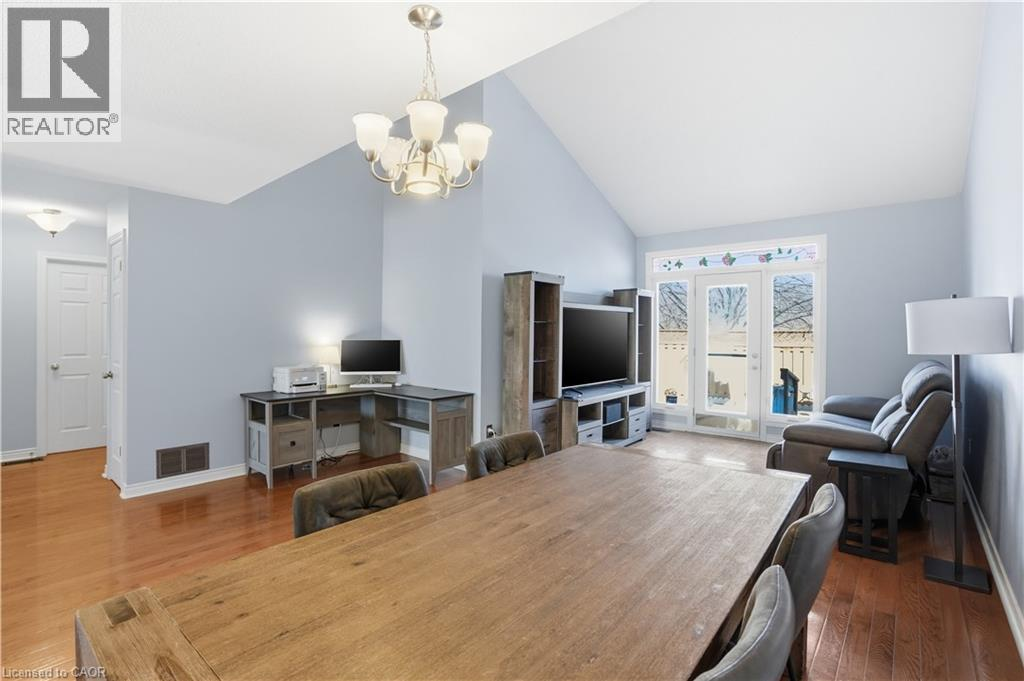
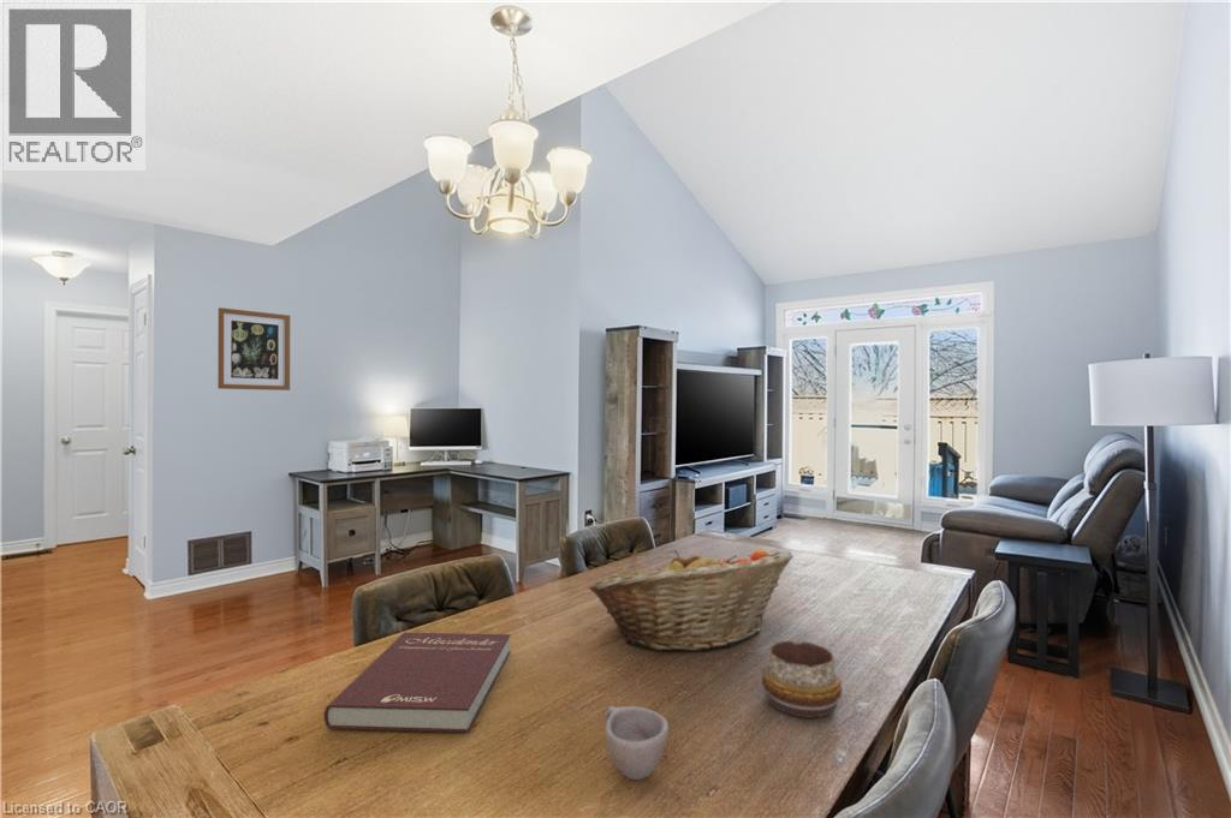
+ cup [603,705,670,781]
+ fruit basket [588,549,795,652]
+ book [323,632,511,734]
+ decorative bowl [761,640,843,718]
+ wall art [216,306,291,392]
